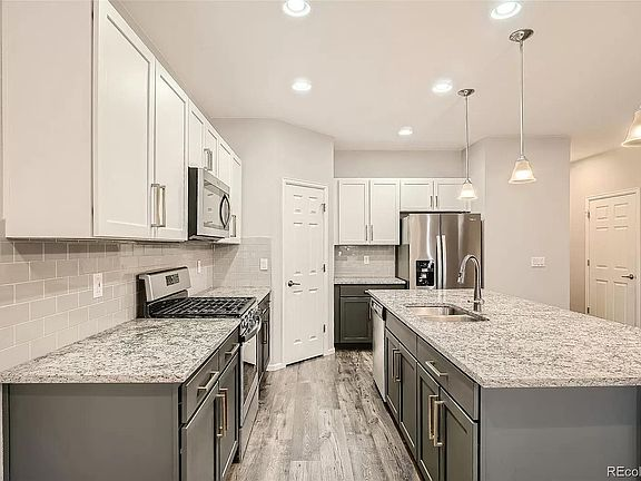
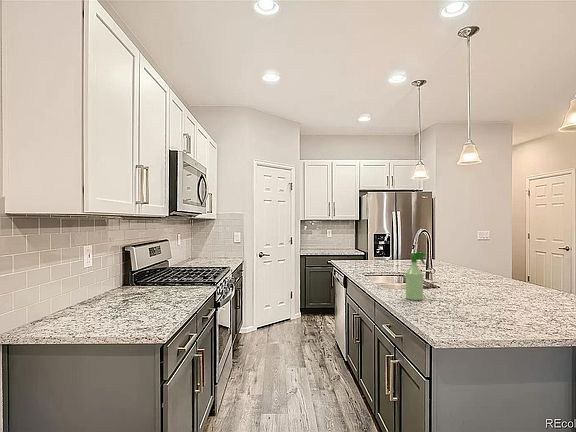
+ spray bottle [404,252,427,301]
